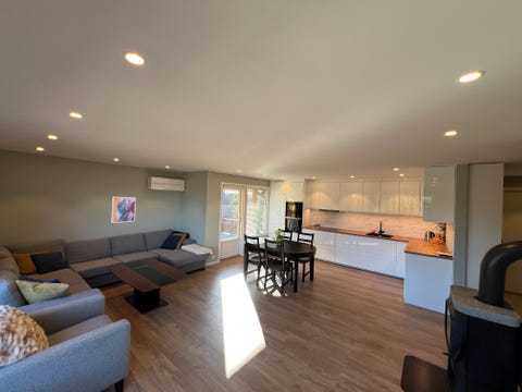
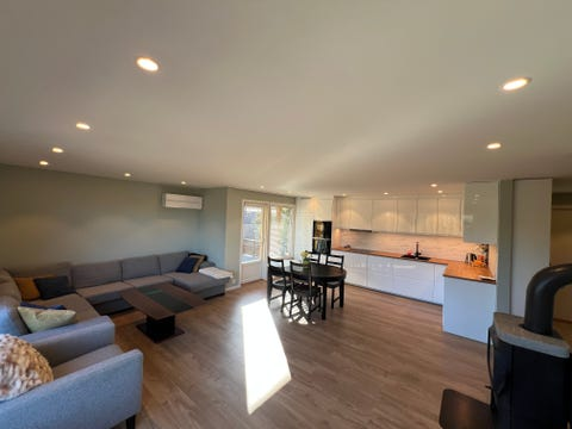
- wall art [111,196,137,223]
